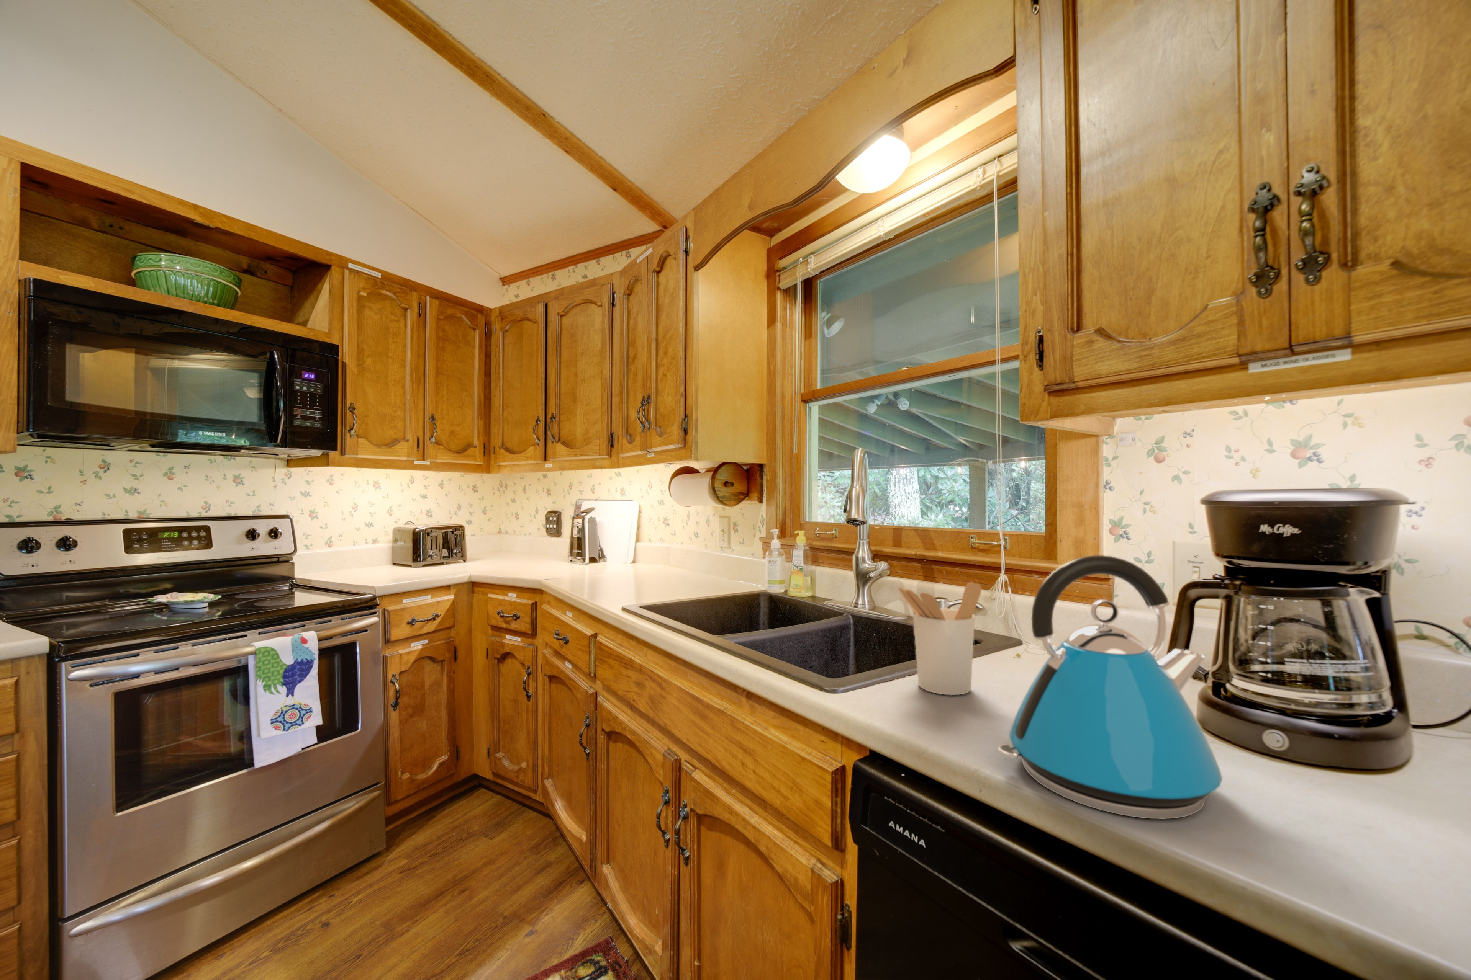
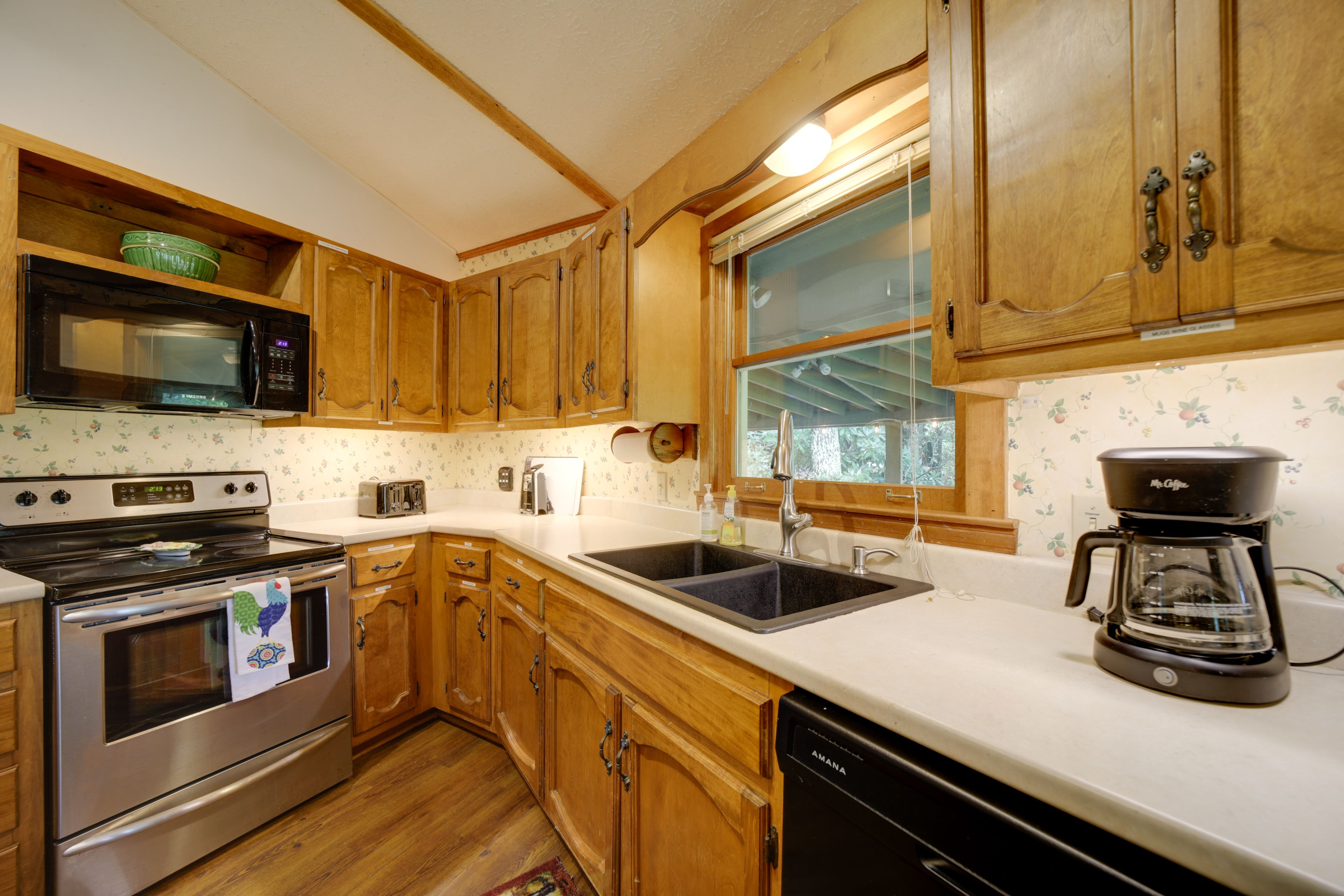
- utensil holder [897,582,982,696]
- kettle [998,555,1223,819]
